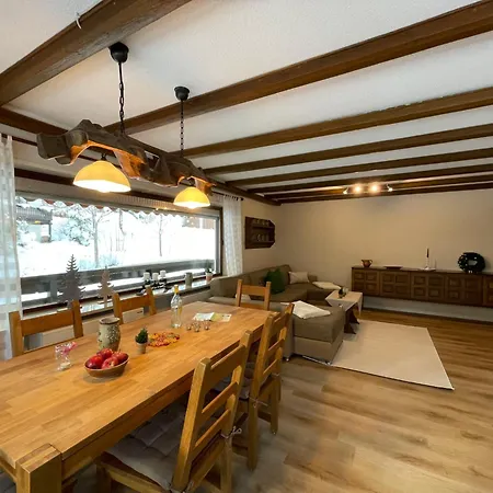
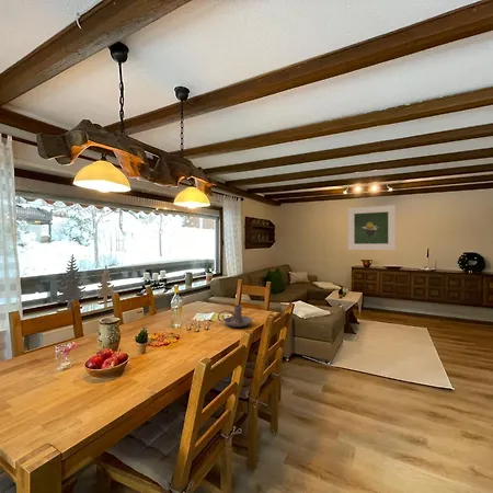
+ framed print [347,204,397,251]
+ candle holder [217,305,253,328]
